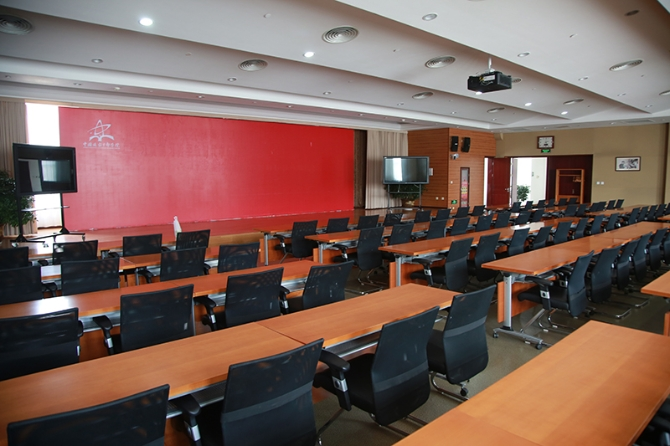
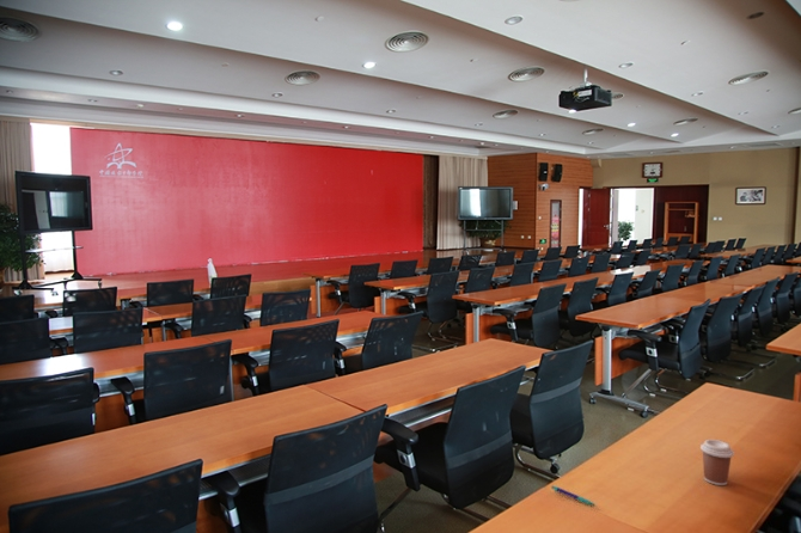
+ pen [550,484,597,507]
+ coffee cup [699,439,735,486]
